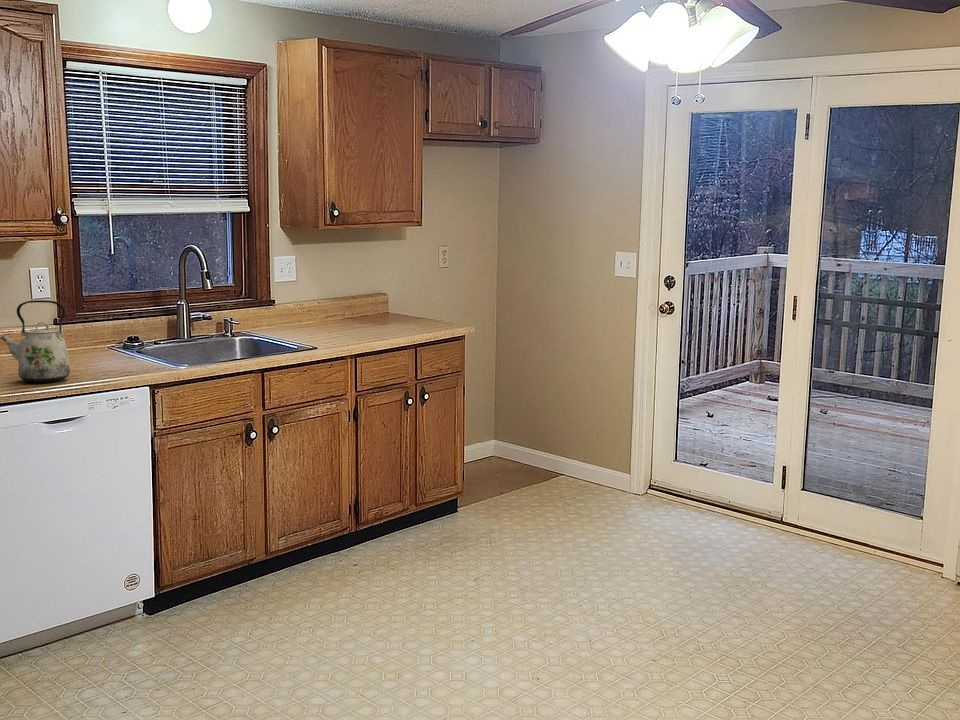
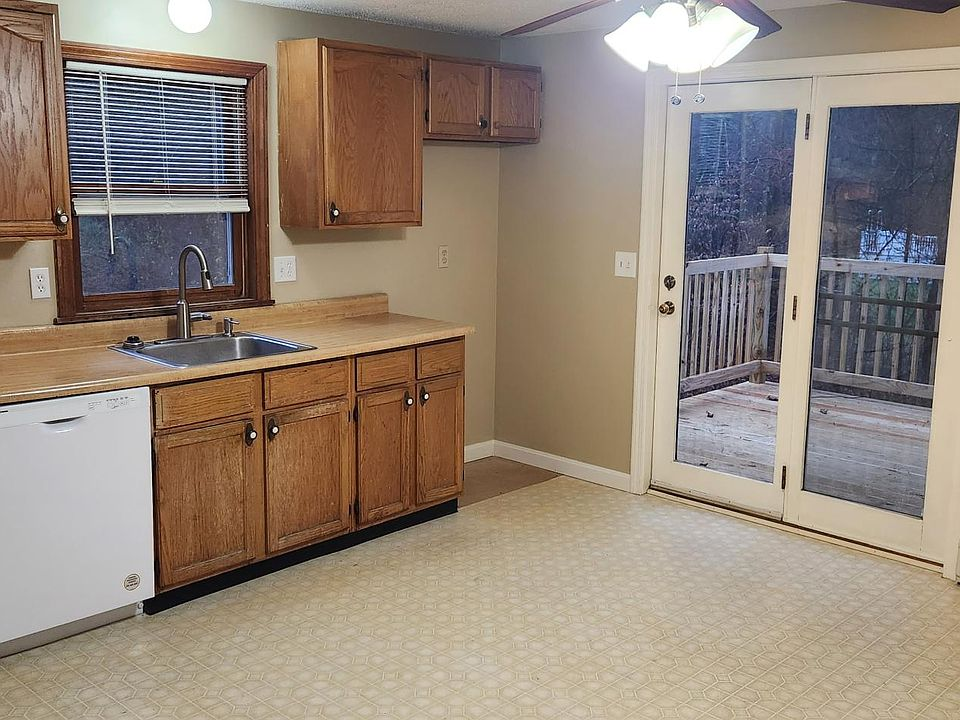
- kettle [0,299,71,383]
